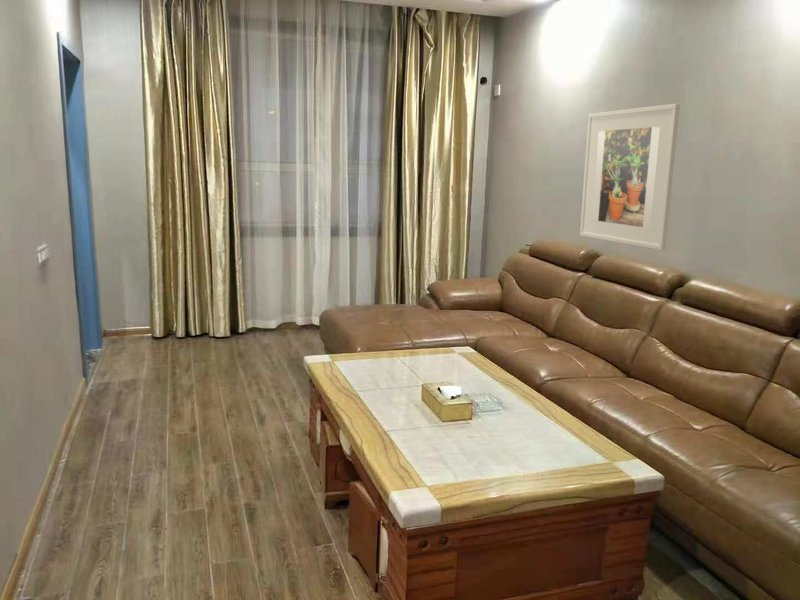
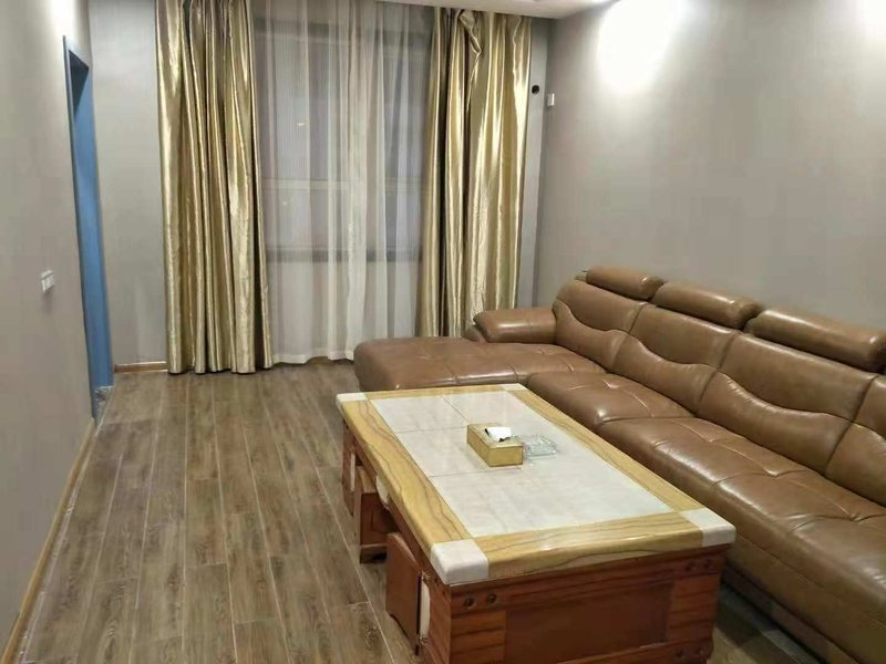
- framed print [579,103,681,251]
